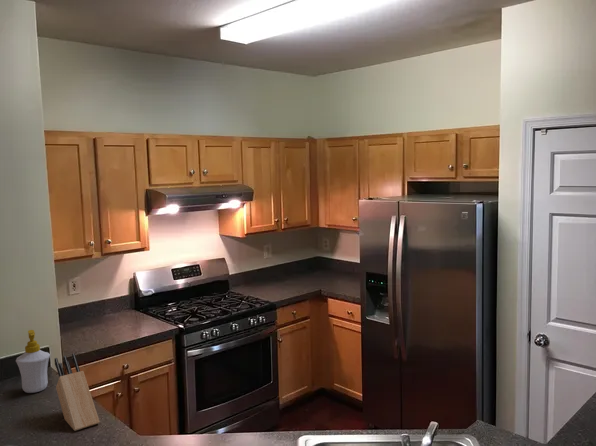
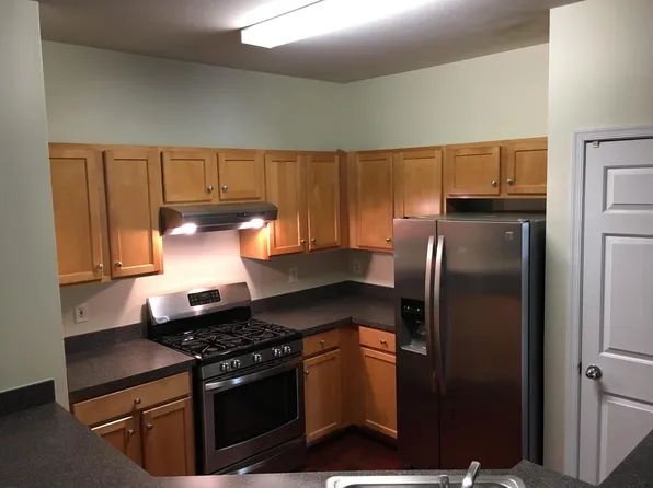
- soap bottle [15,329,51,394]
- knife block [54,352,100,432]
